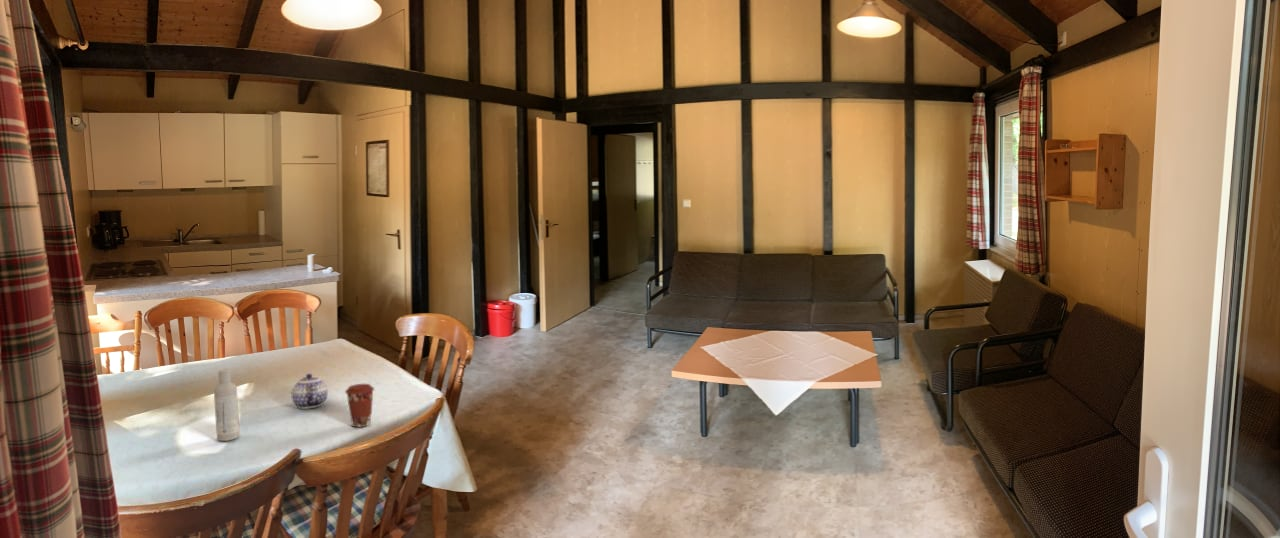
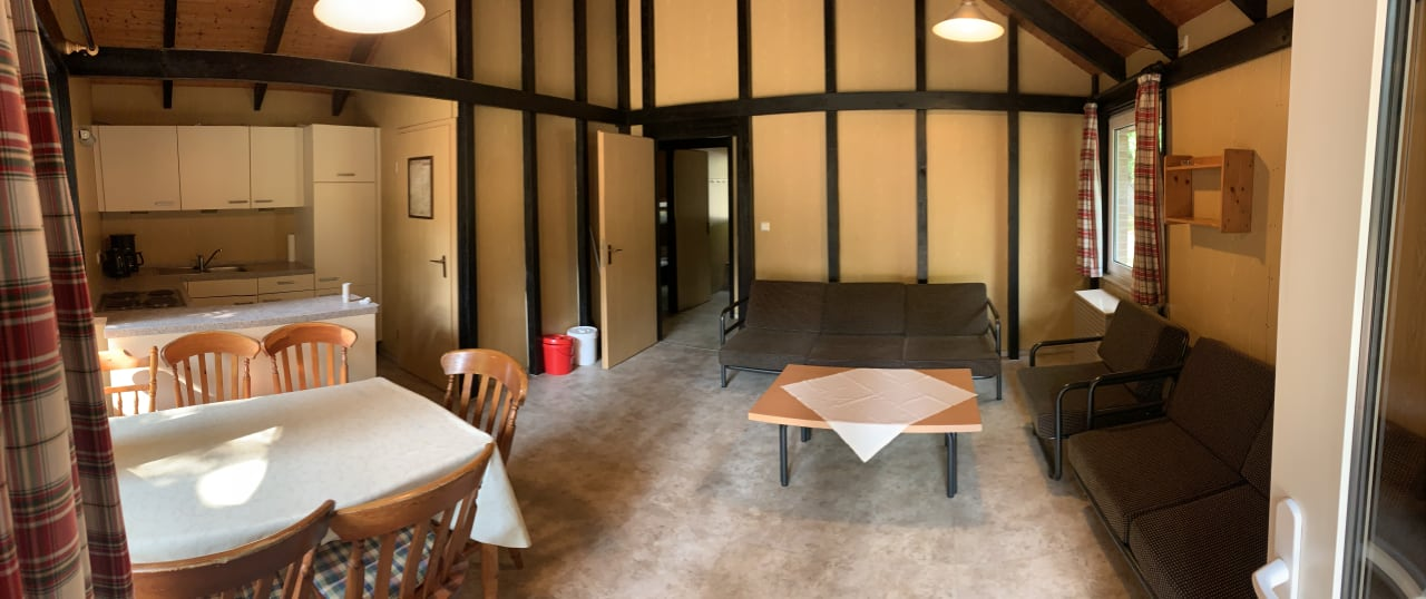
- bottle [213,368,241,442]
- coffee cup [344,383,375,428]
- teapot [291,373,329,410]
